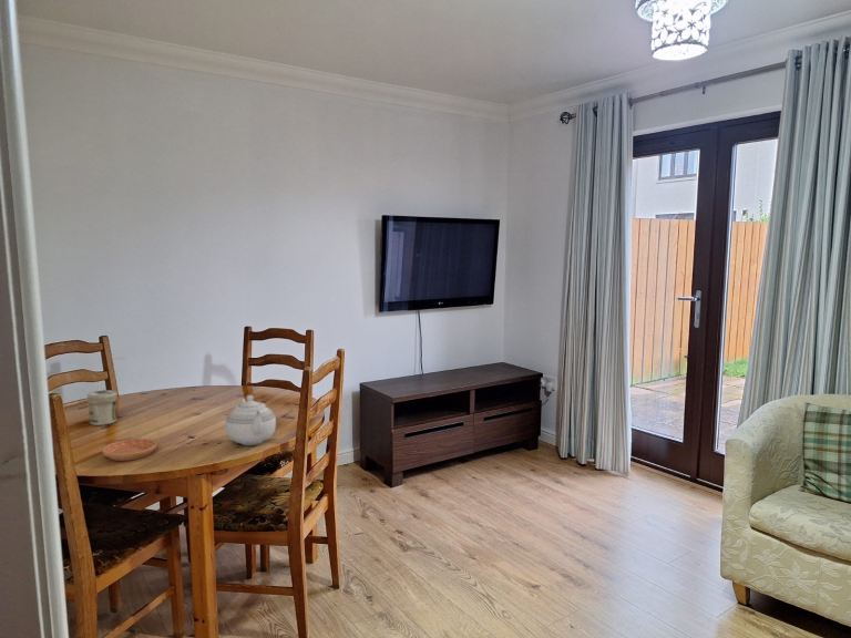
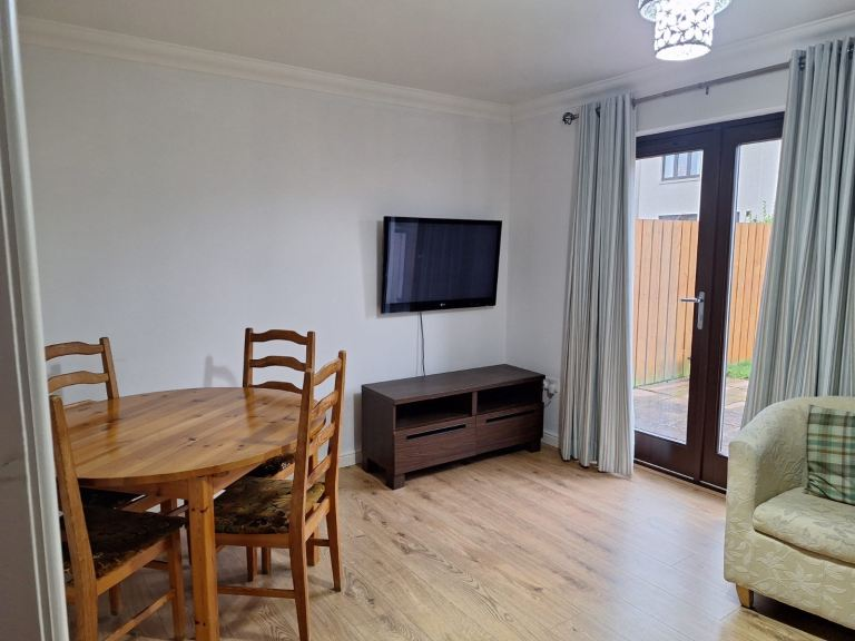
- saucer [101,438,157,462]
- jar [86,389,119,426]
- teapot [224,394,277,446]
